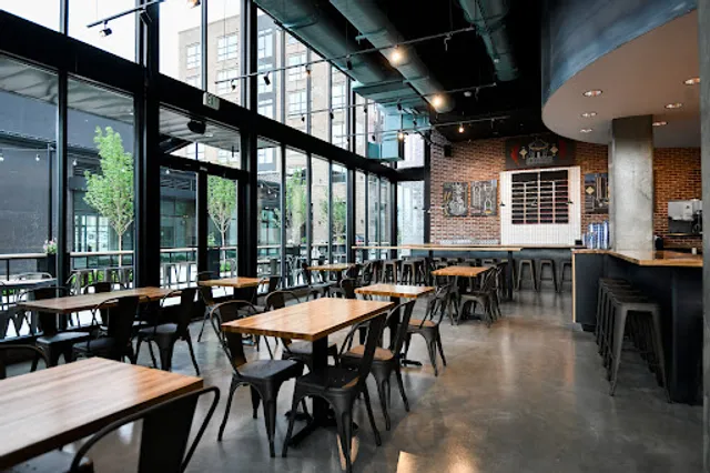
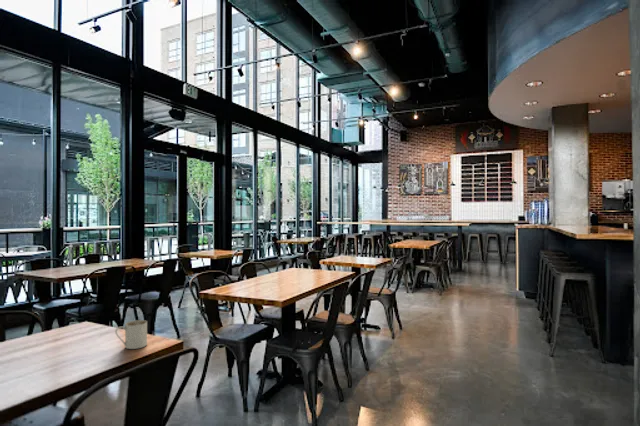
+ mug [114,319,148,350]
